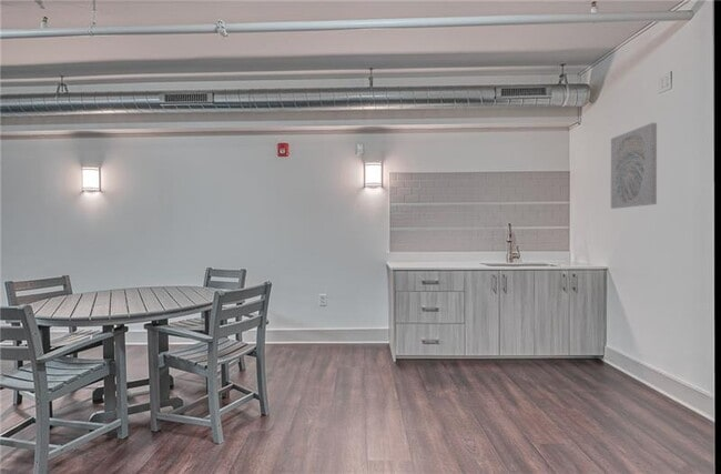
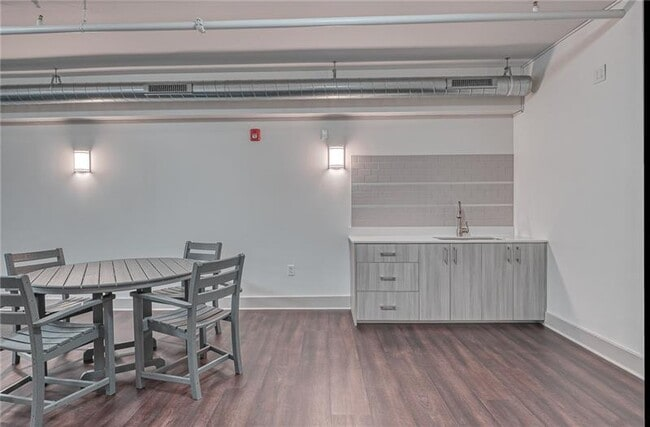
- wall art [610,122,658,210]
